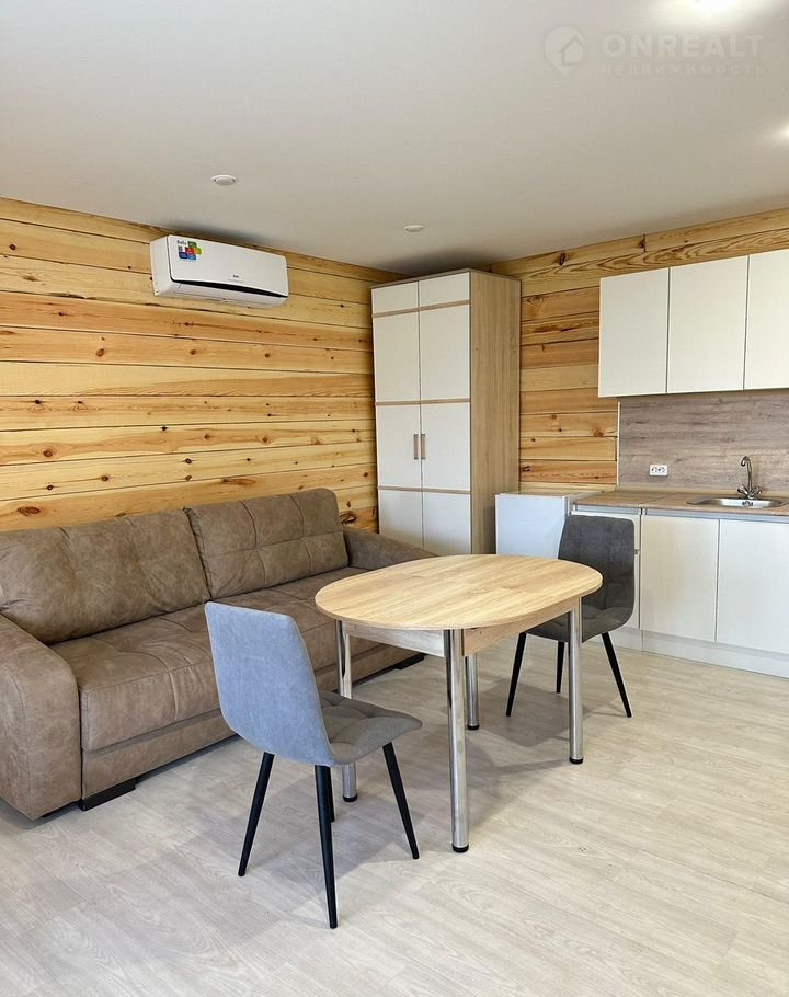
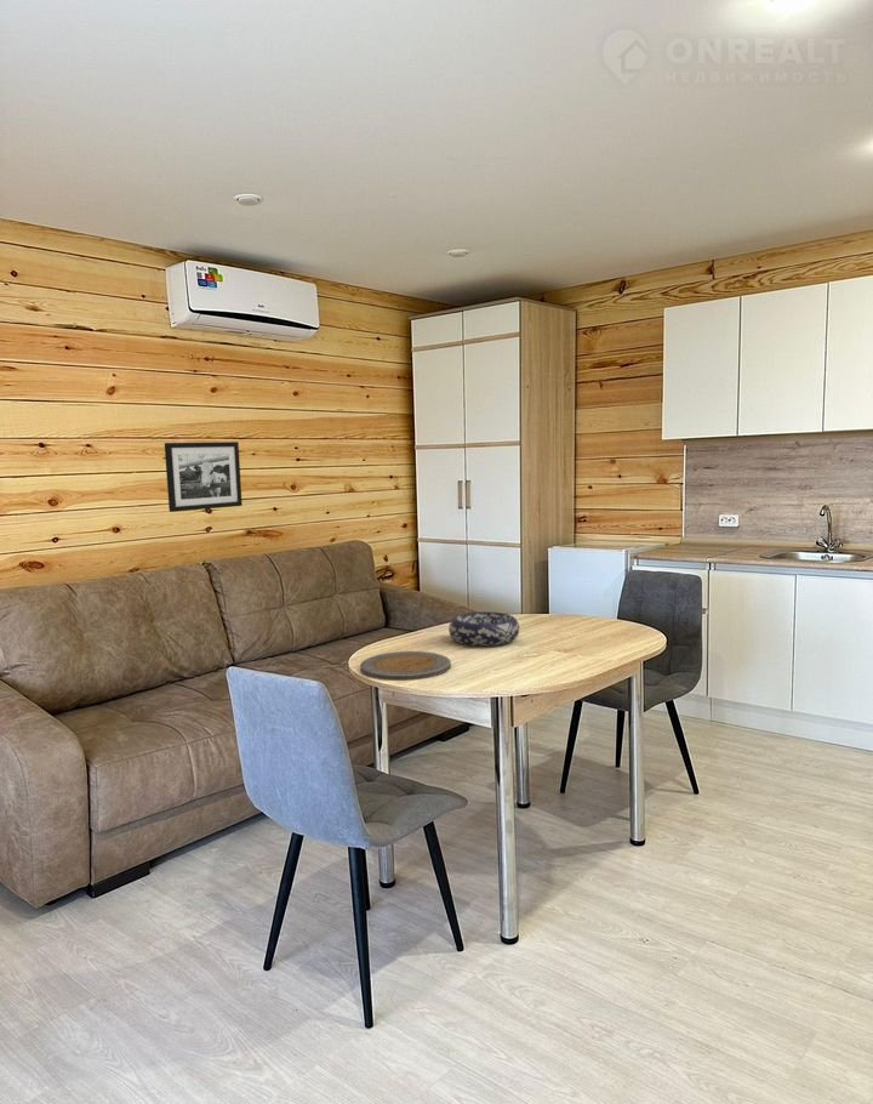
+ plate [359,650,452,682]
+ decorative bowl [447,610,520,647]
+ picture frame [164,440,244,513]
